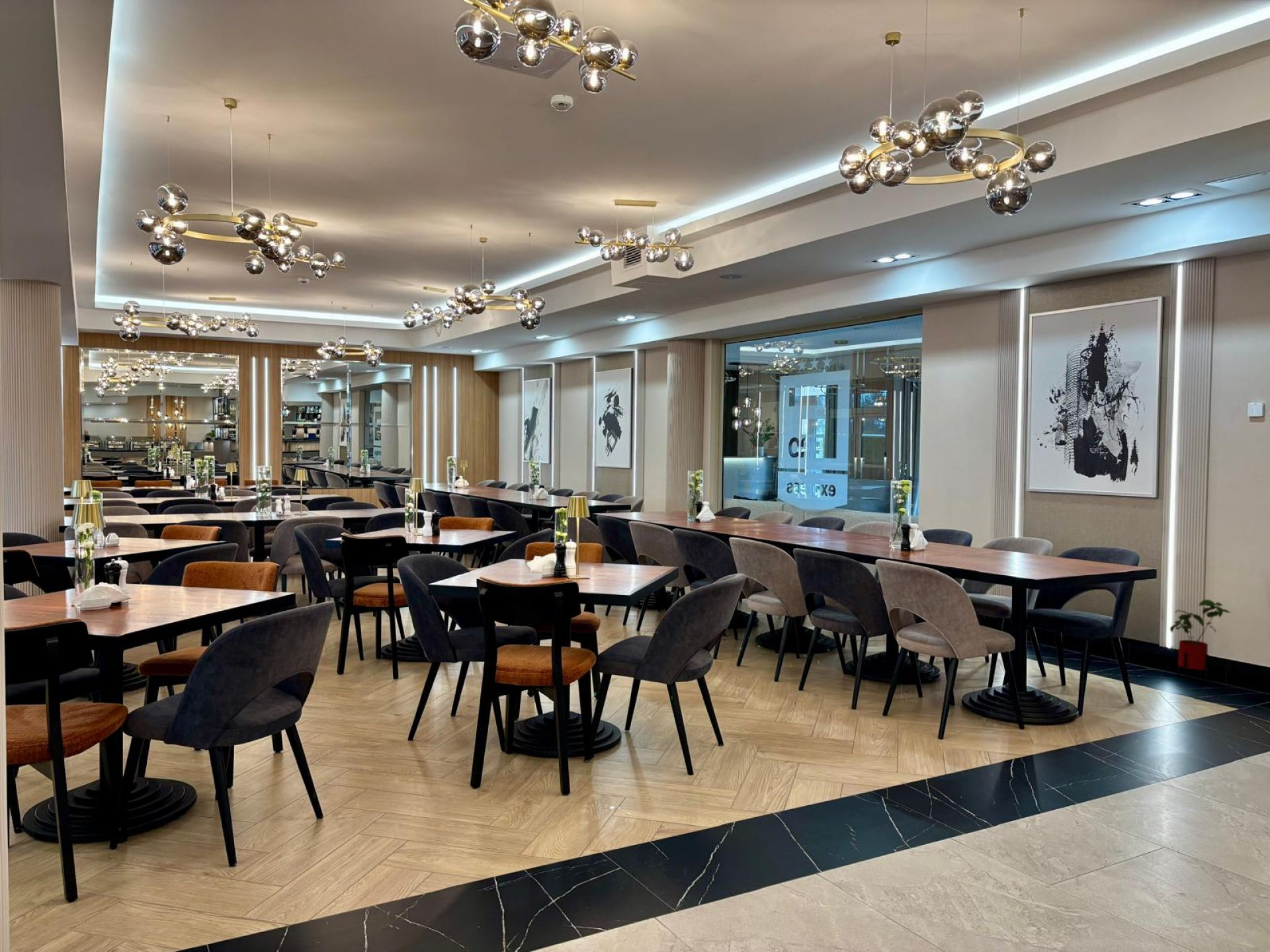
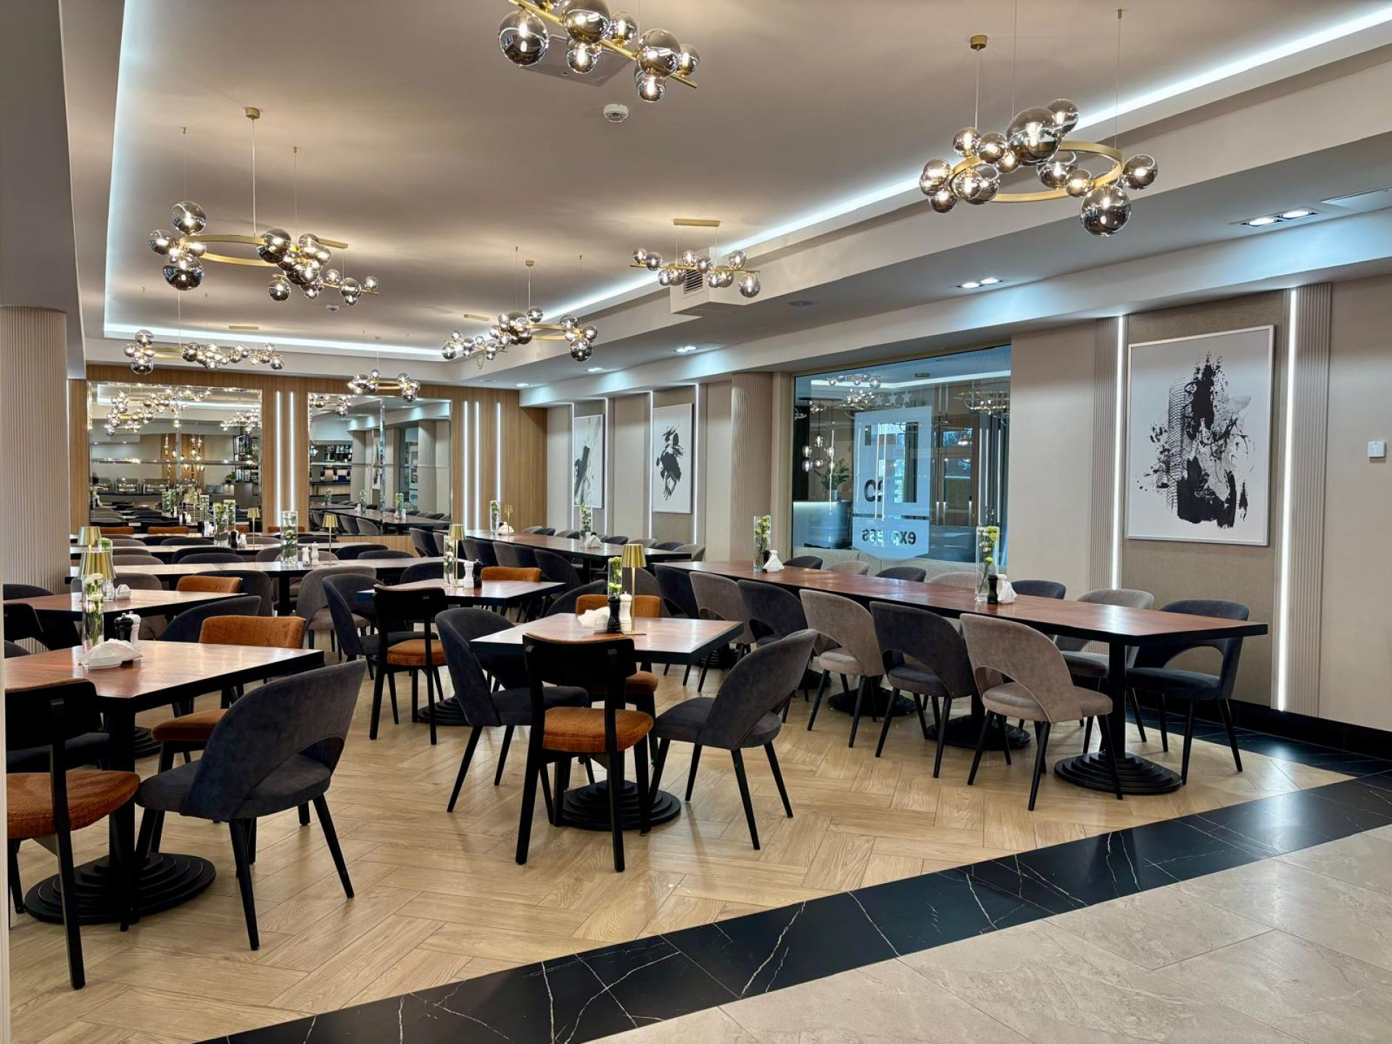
- house plant [1169,599,1232,683]
